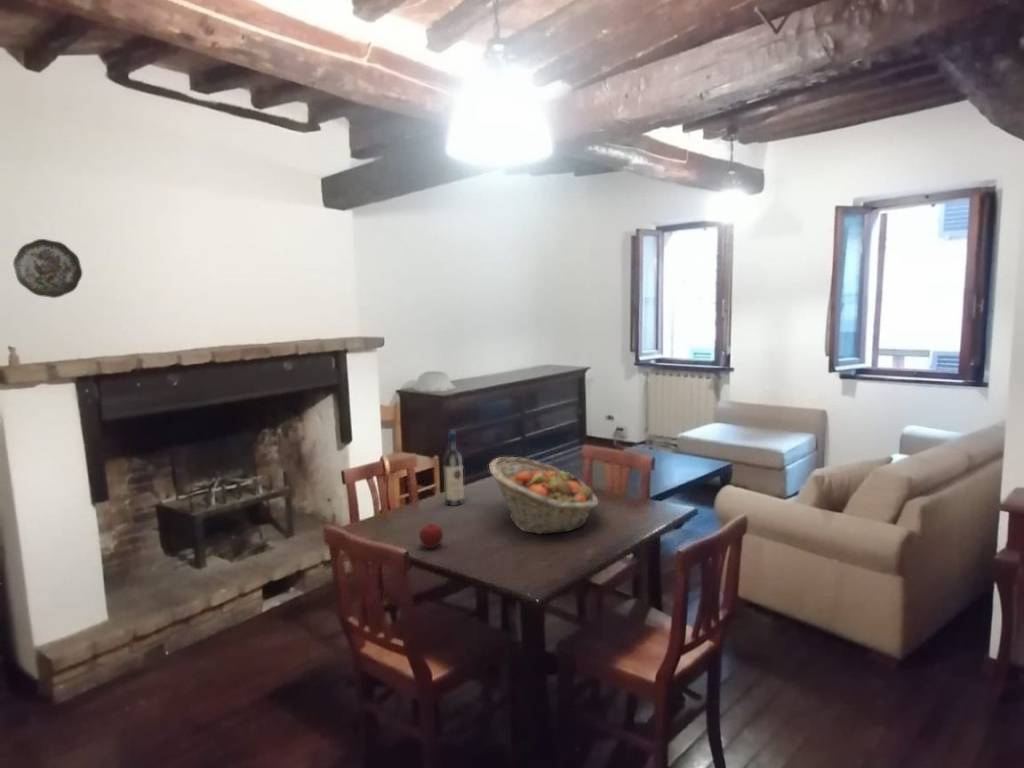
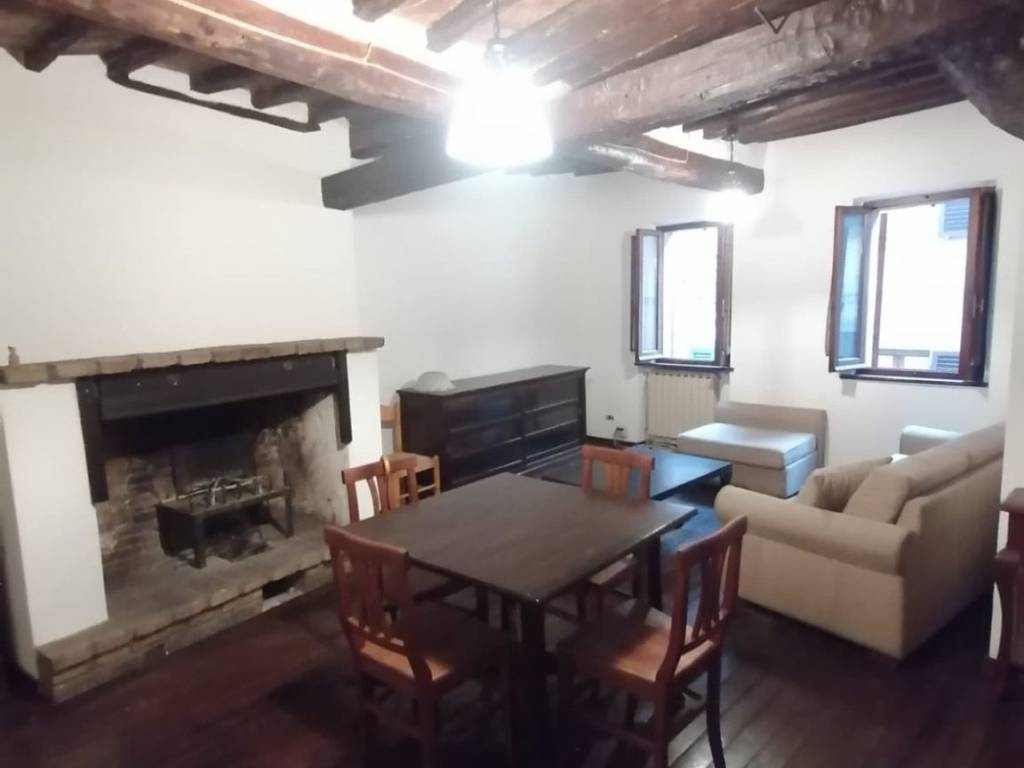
- apple [418,522,444,549]
- wine bottle [442,430,465,507]
- fruit basket [488,456,599,535]
- decorative plate [12,238,83,299]
